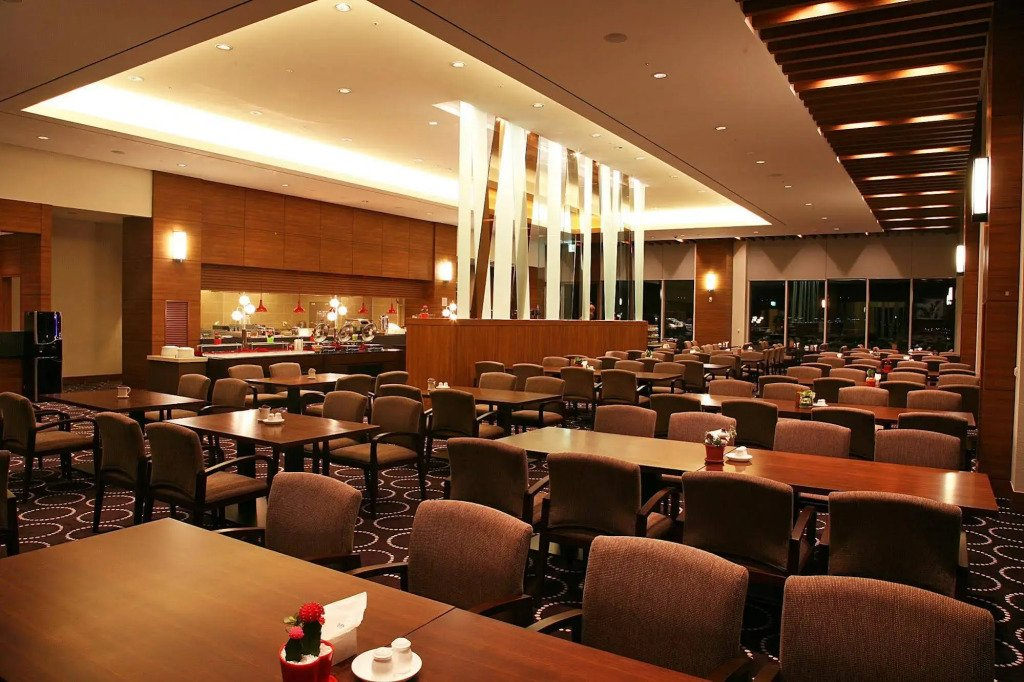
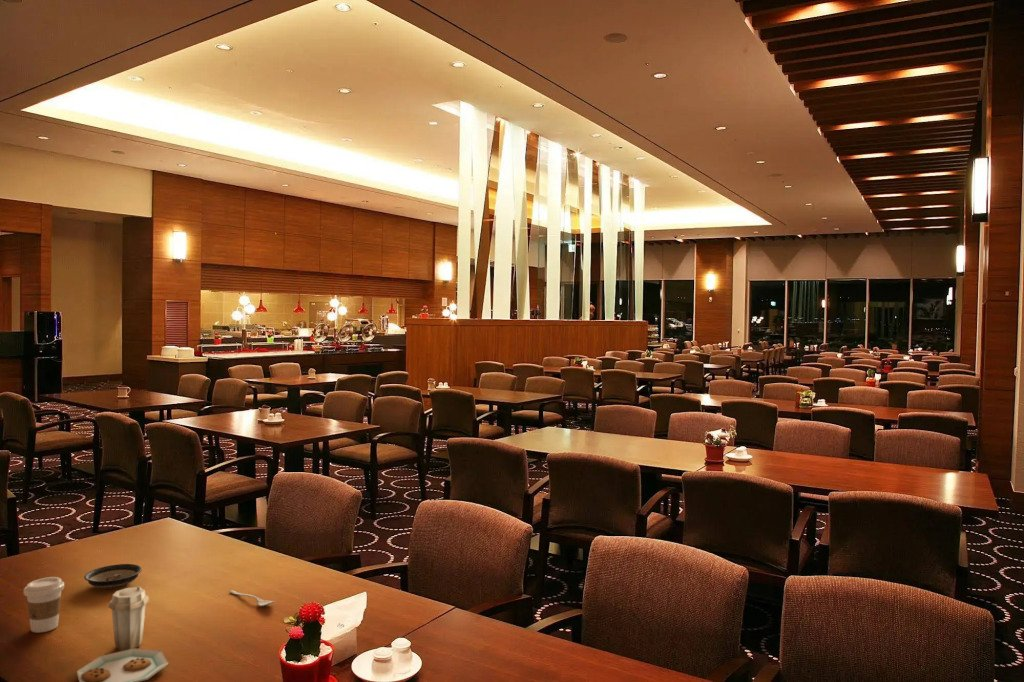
+ saucer [83,563,143,590]
+ coffee cup [23,576,65,634]
+ plate [76,585,169,682]
+ spoon [229,589,276,607]
